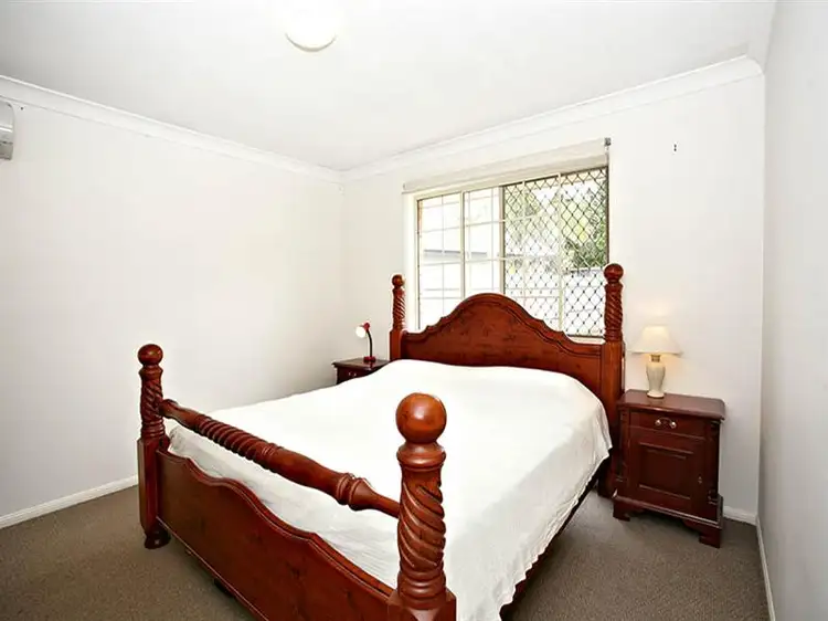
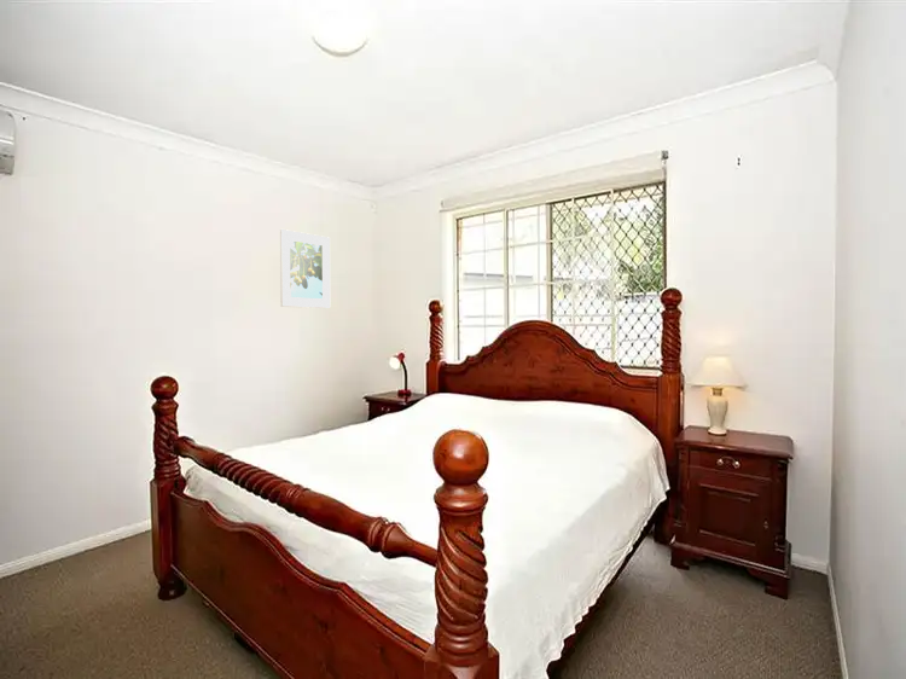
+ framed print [279,228,331,309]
